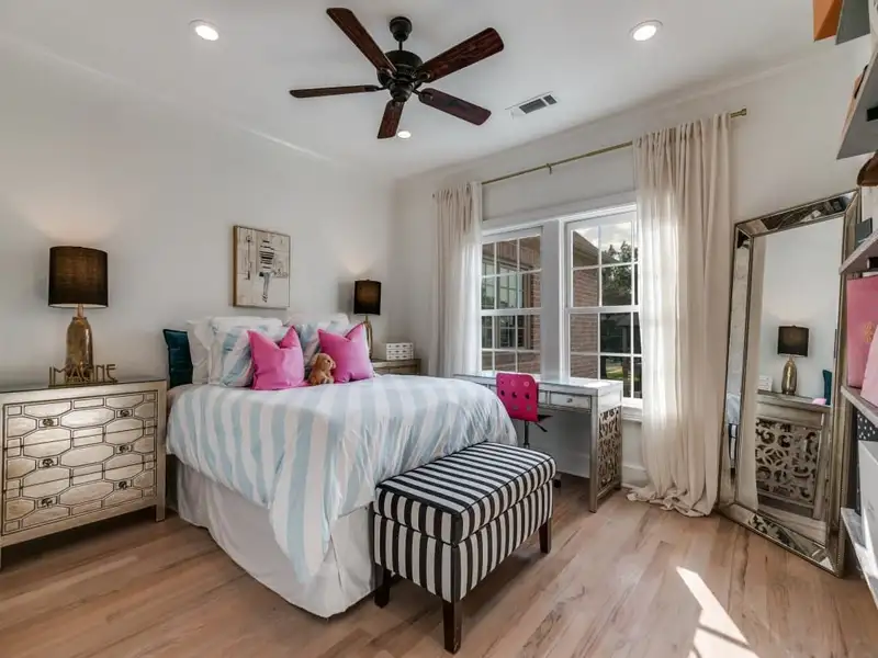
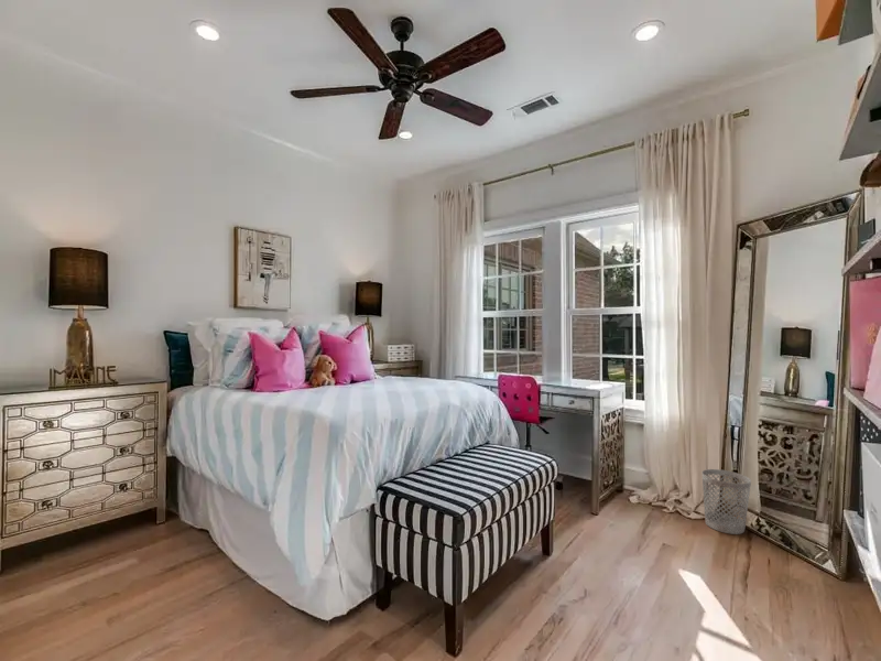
+ wastebasket [701,468,752,535]
